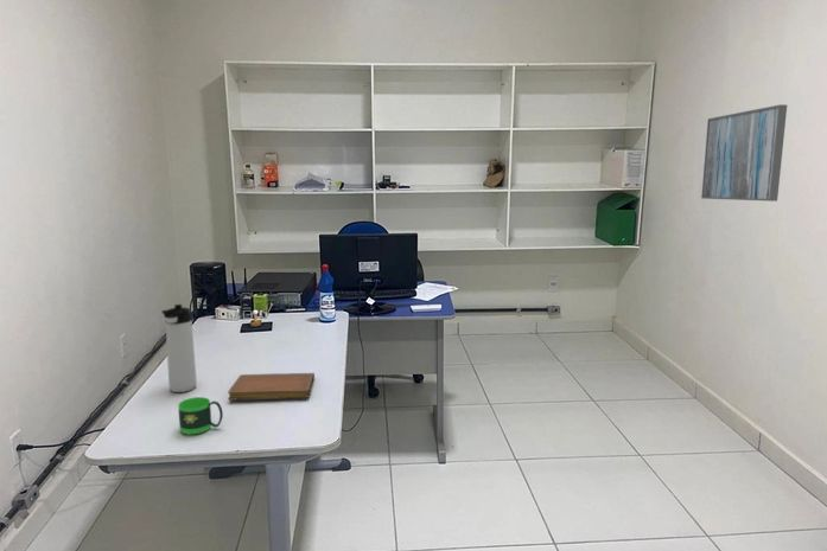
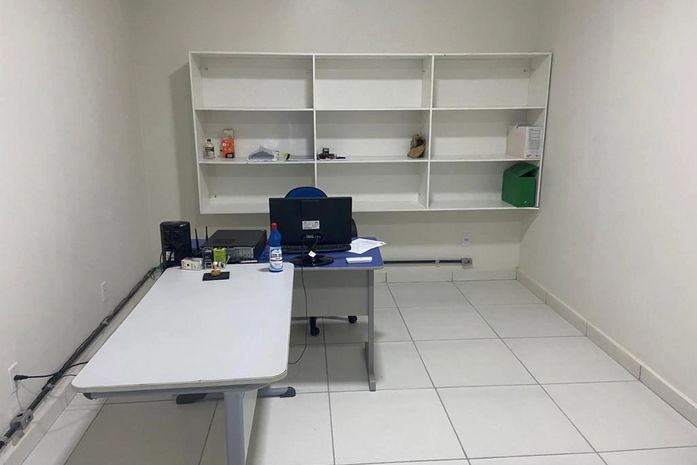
- thermos bottle [160,303,198,393]
- mug [177,396,224,435]
- notebook [227,372,316,401]
- wall art [700,103,788,203]
